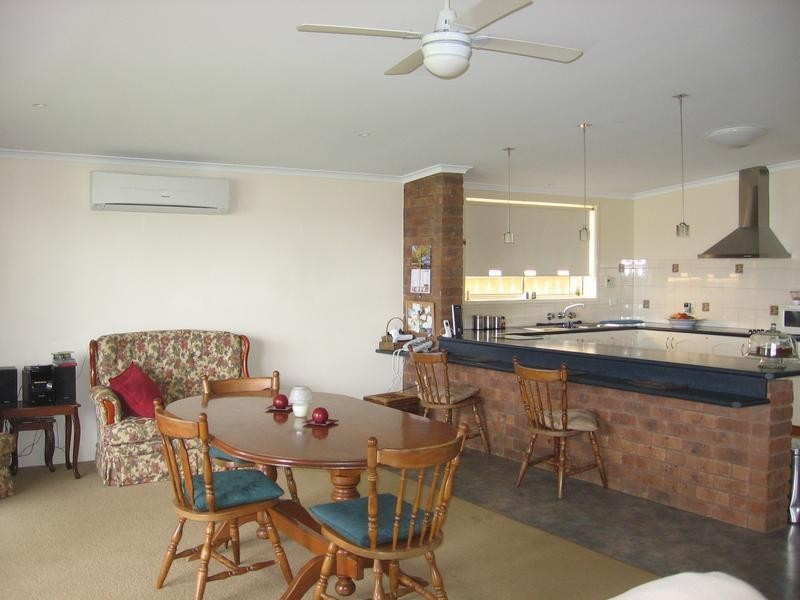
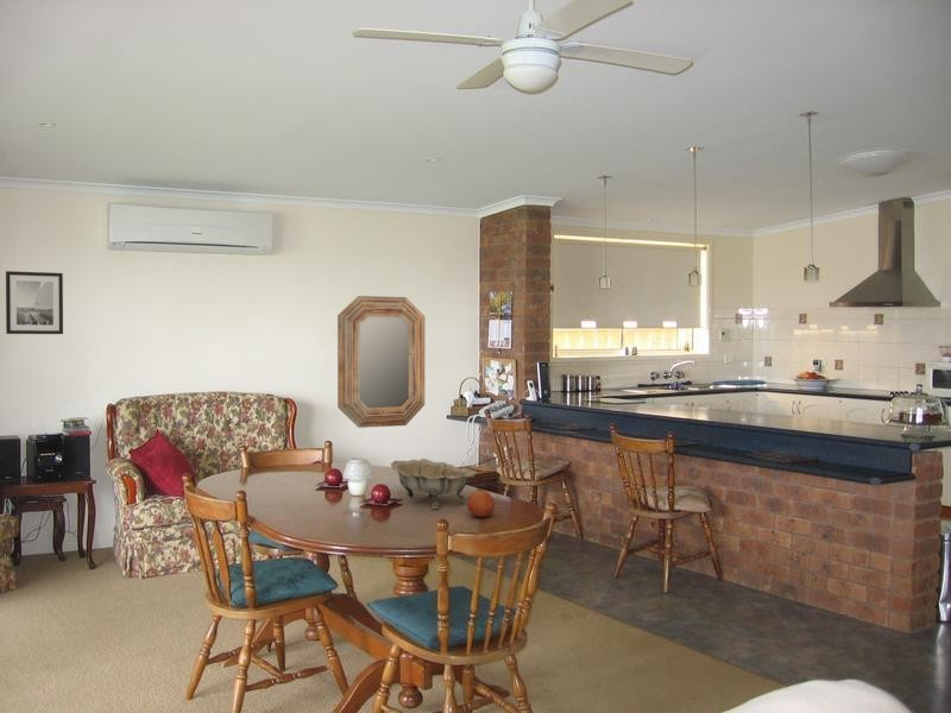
+ decorative bowl [390,458,478,510]
+ fruit [466,490,496,518]
+ wall art [5,270,64,335]
+ home mirror [336,295,426,429]
